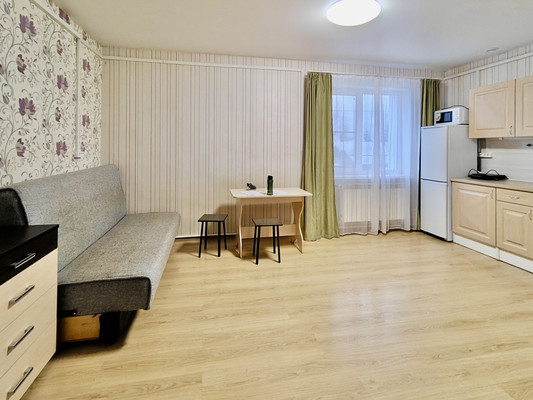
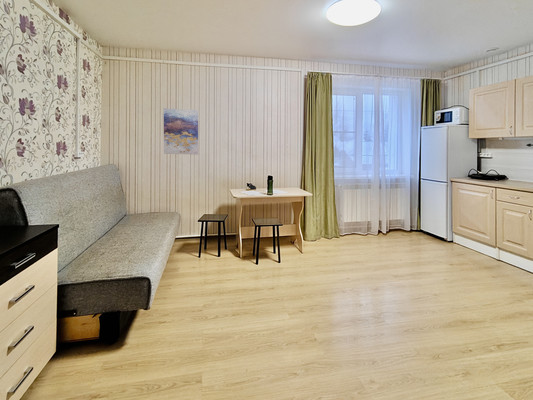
+ wall art [163,107,199,155]
